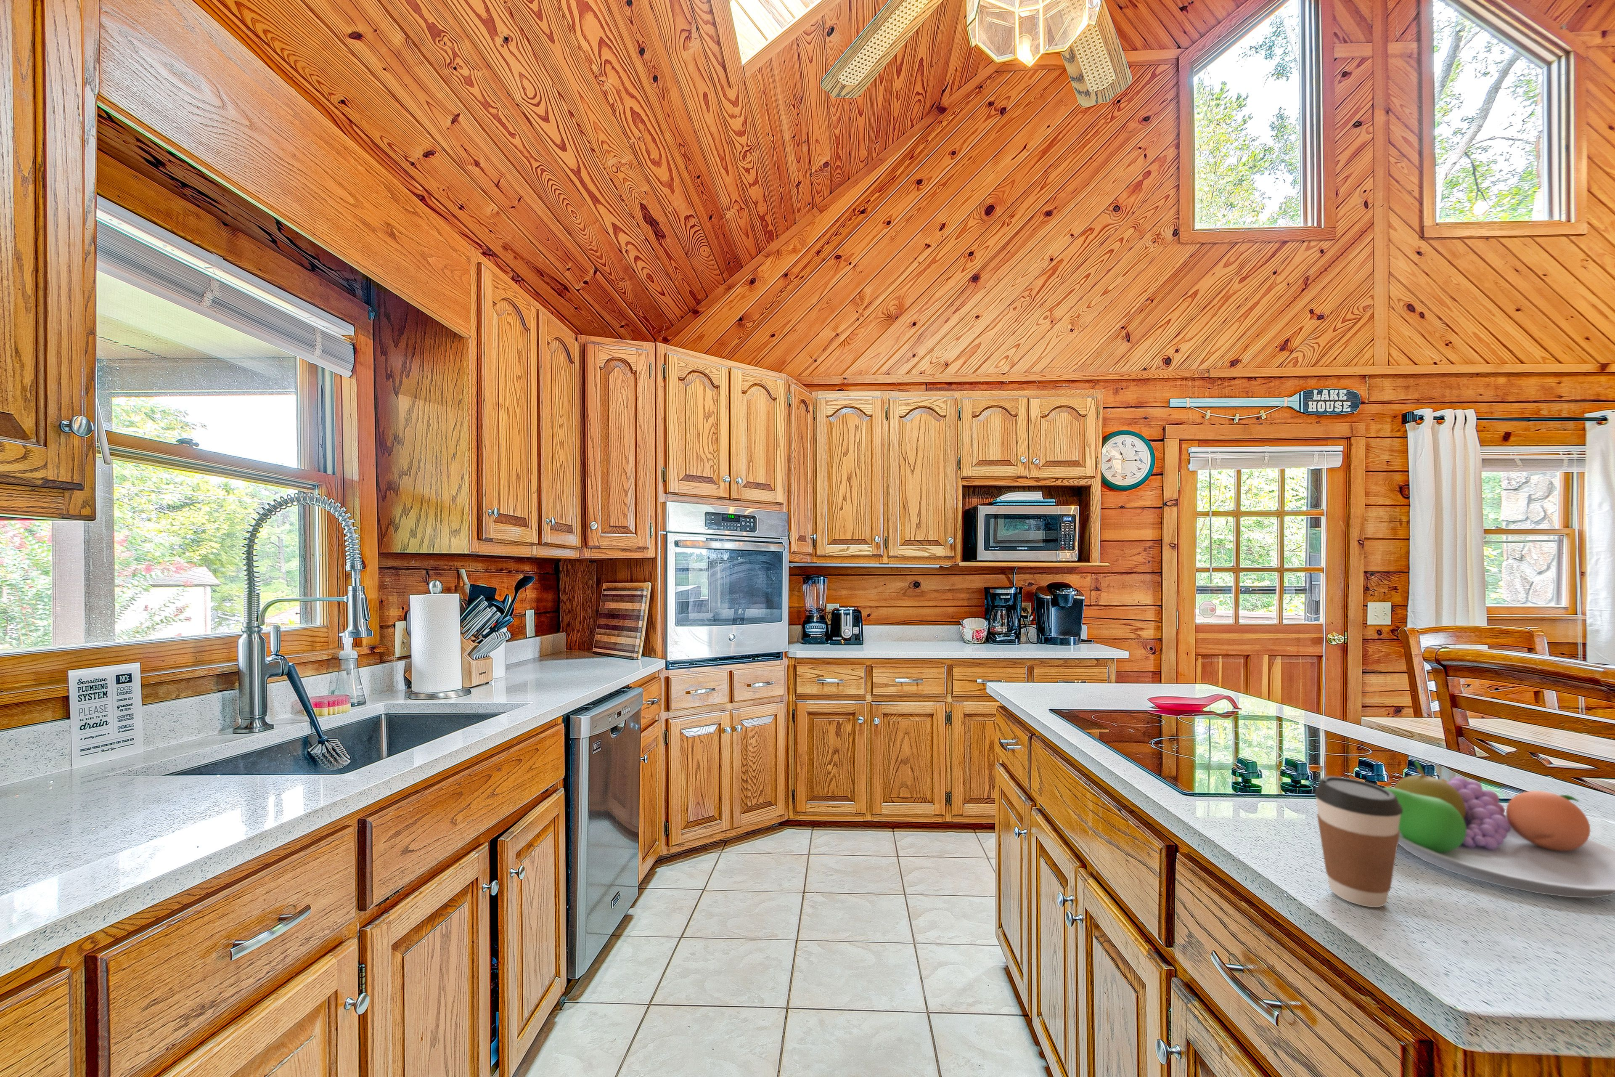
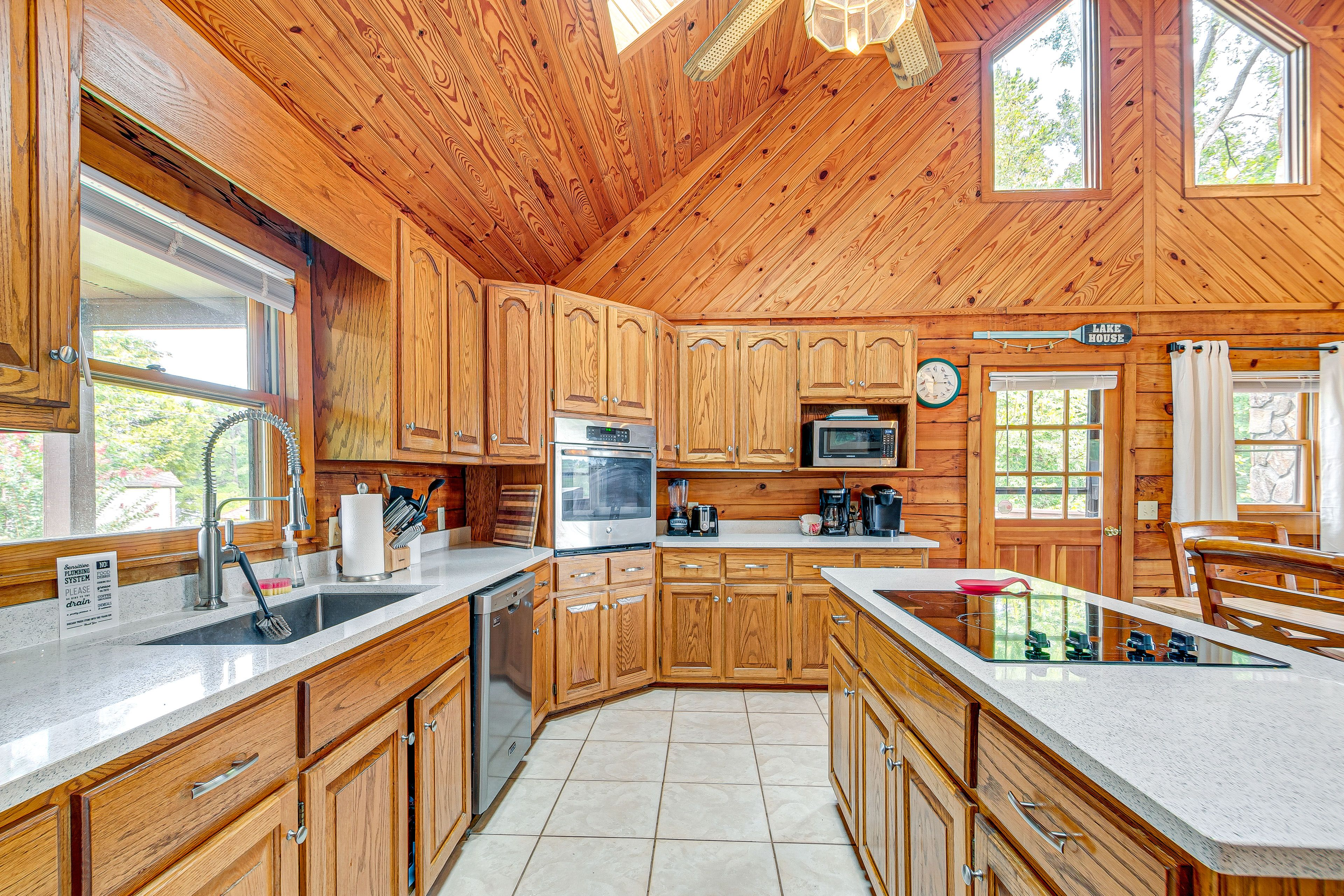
- fruit bowl [1383,761,1615,899]
- coffee cup [1313,775,1402,908]
